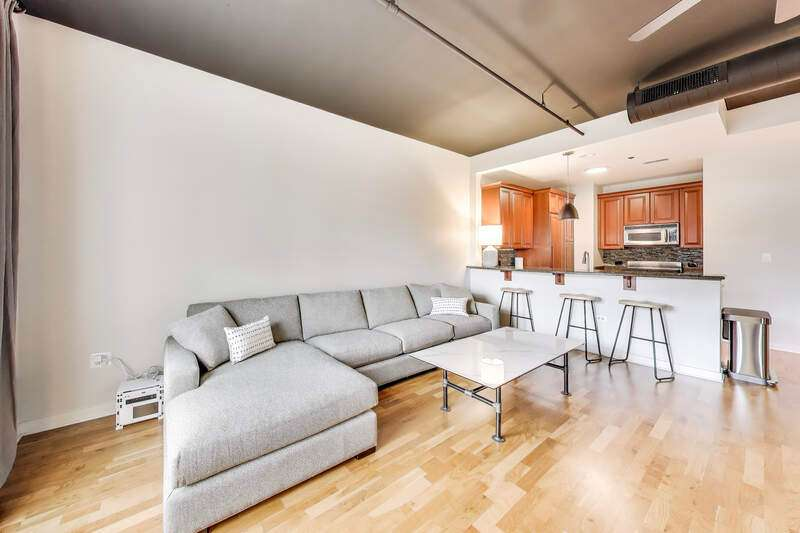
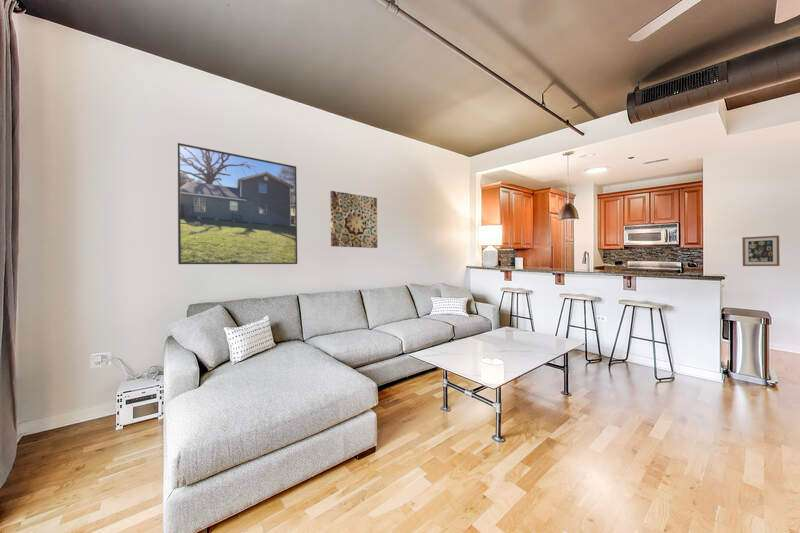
+ wall art [741,235,781,267]
+ wall art [329,190,378,249]
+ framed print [176,142,298,265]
